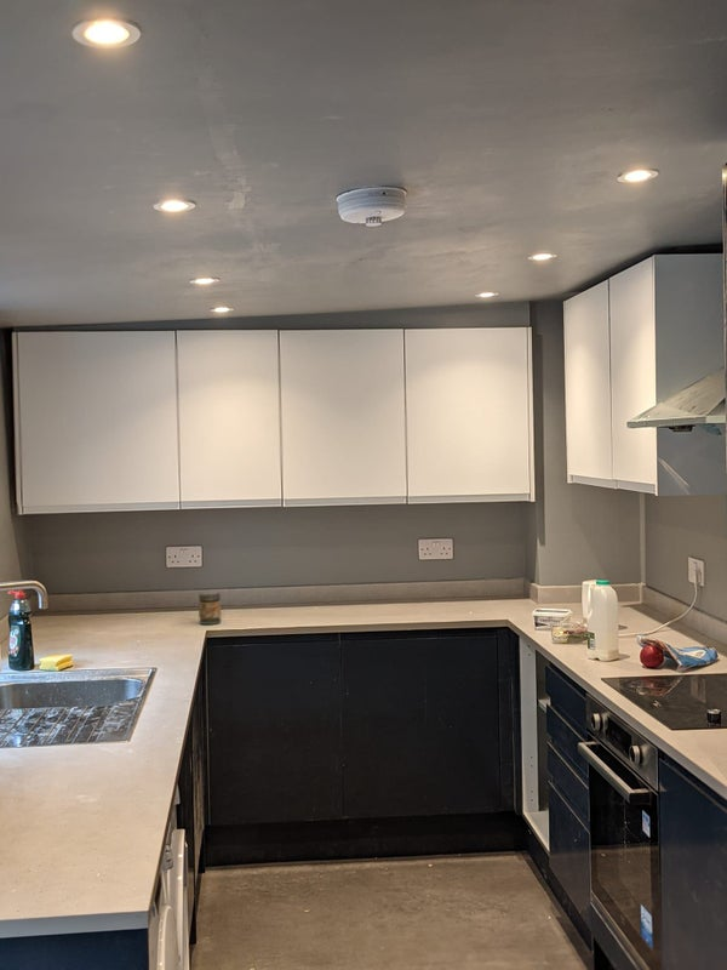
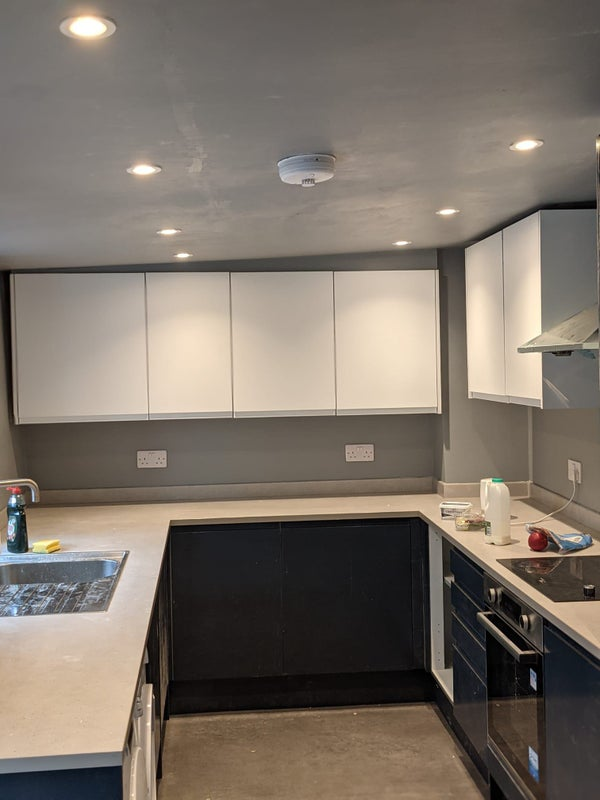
- jar [198,590,222,626]
